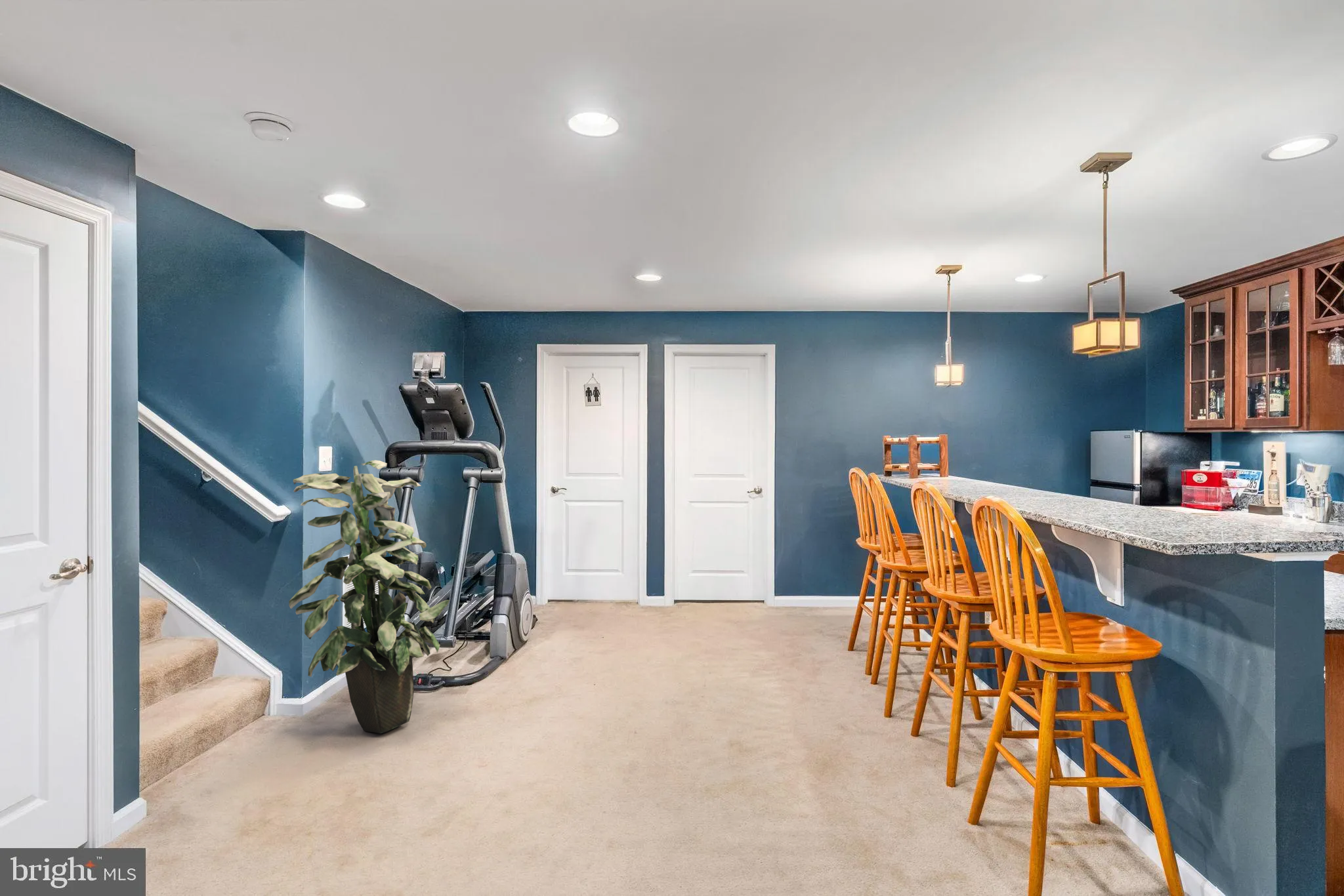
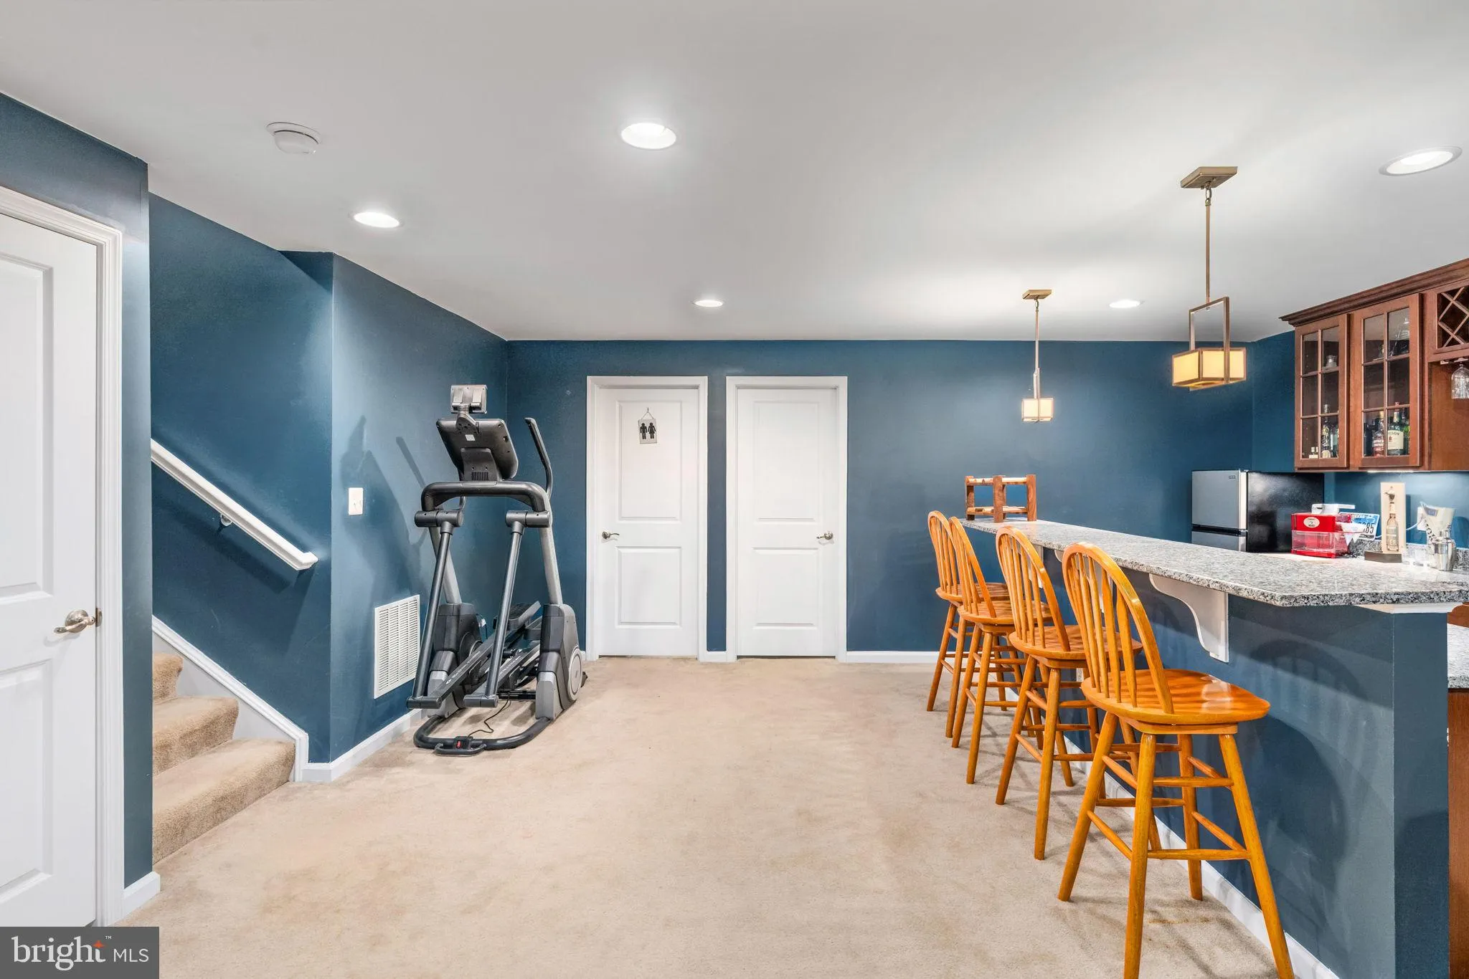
- indoor plant [288,460,450,734]
